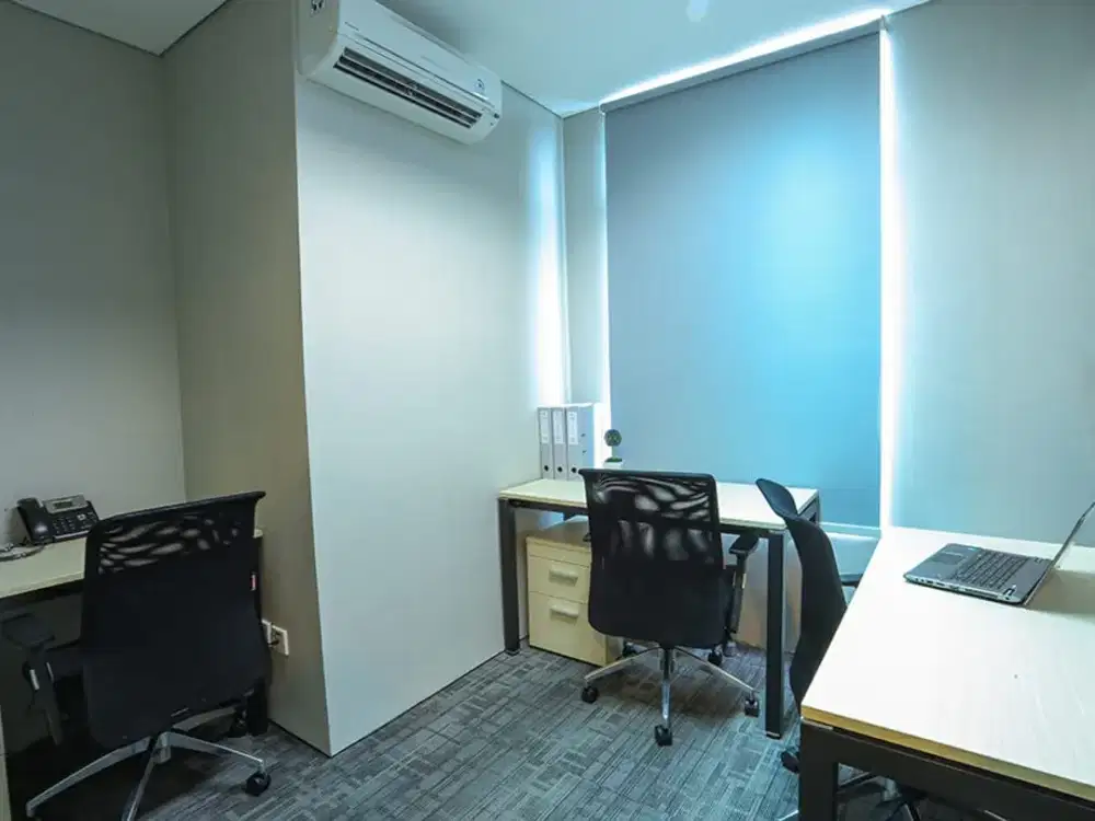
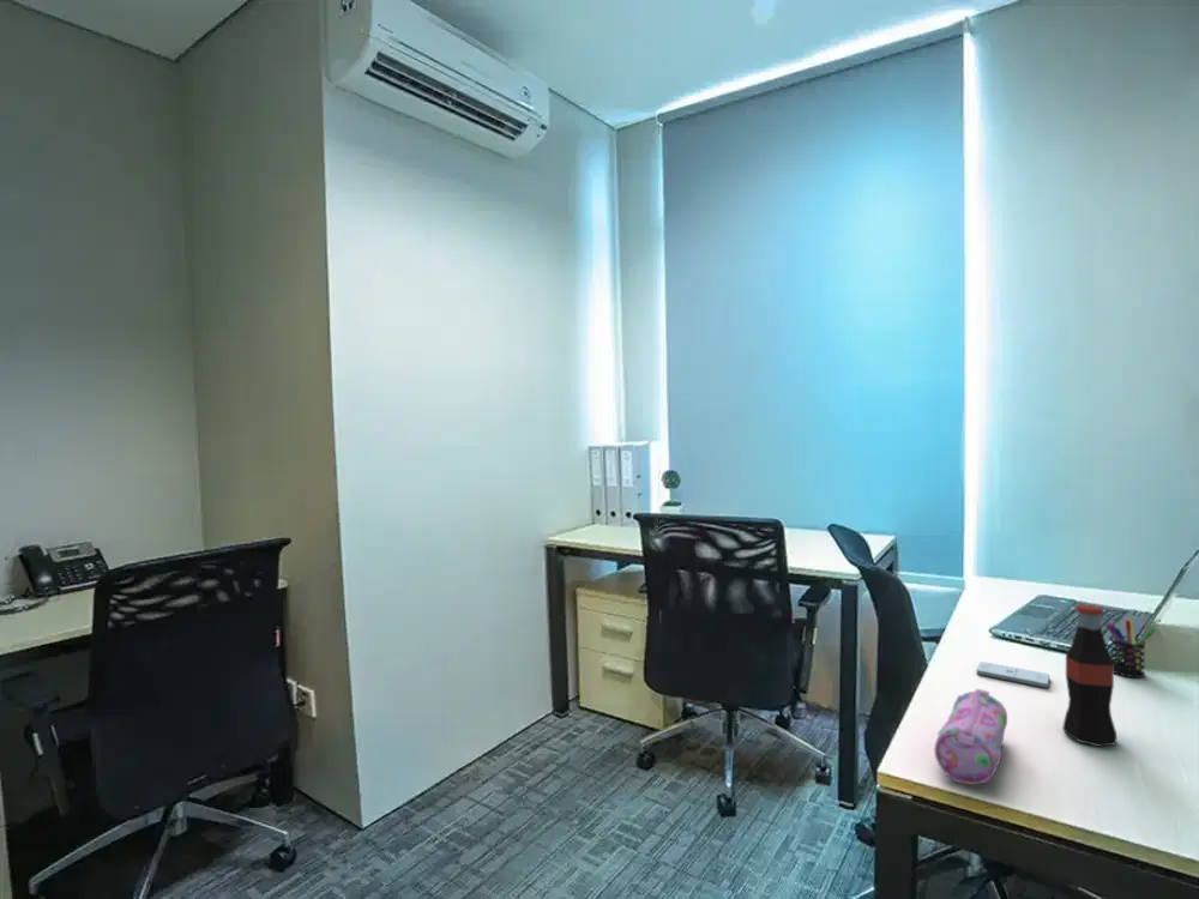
+ smartphone [976,660,1050,689]
+ pen holder [1105,617,1157,678]
+ pencil case [933,688,1008,785]
+ bottle [1061,603,1117,748]
